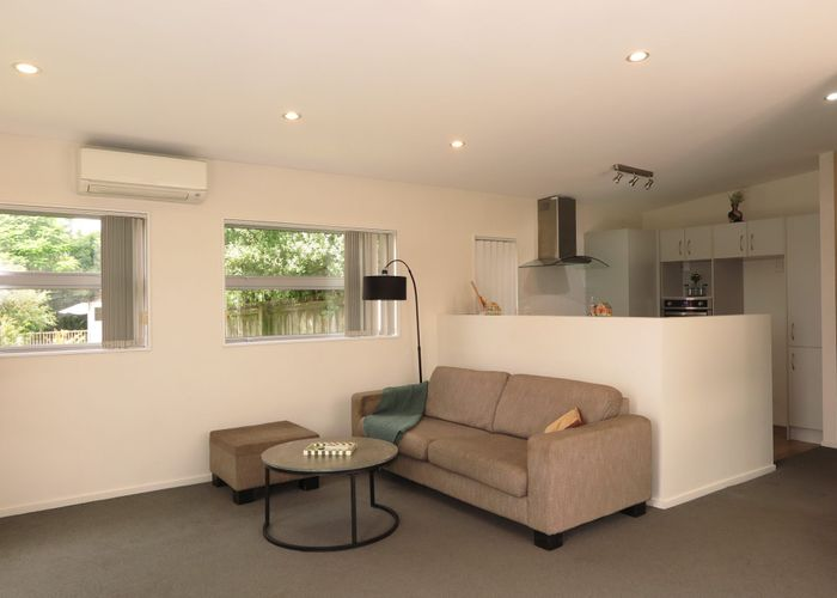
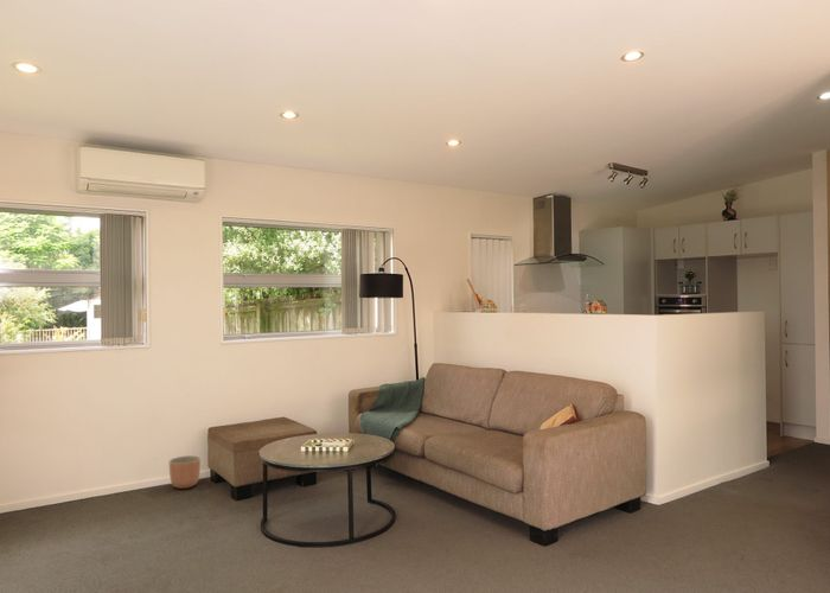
+ planter [168,454,202,490]
